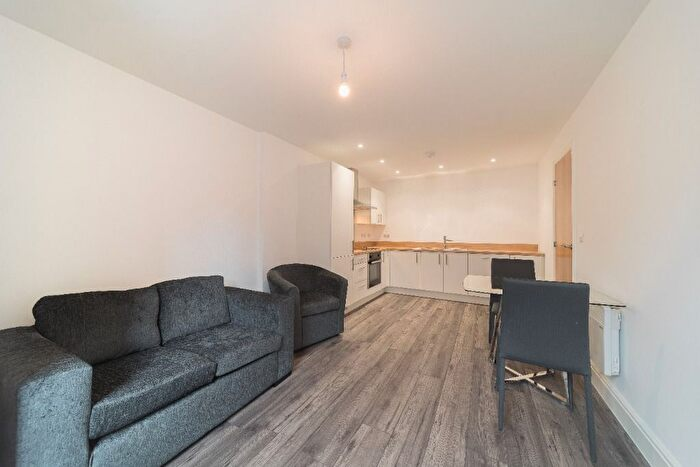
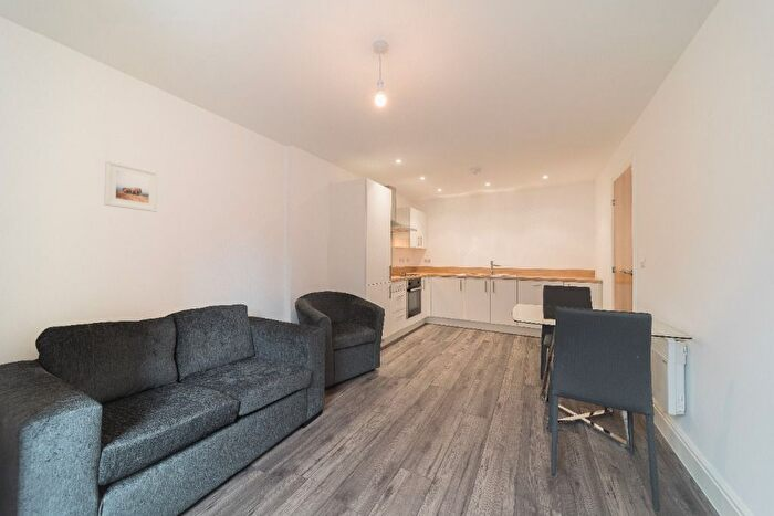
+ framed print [103,159,159,213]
